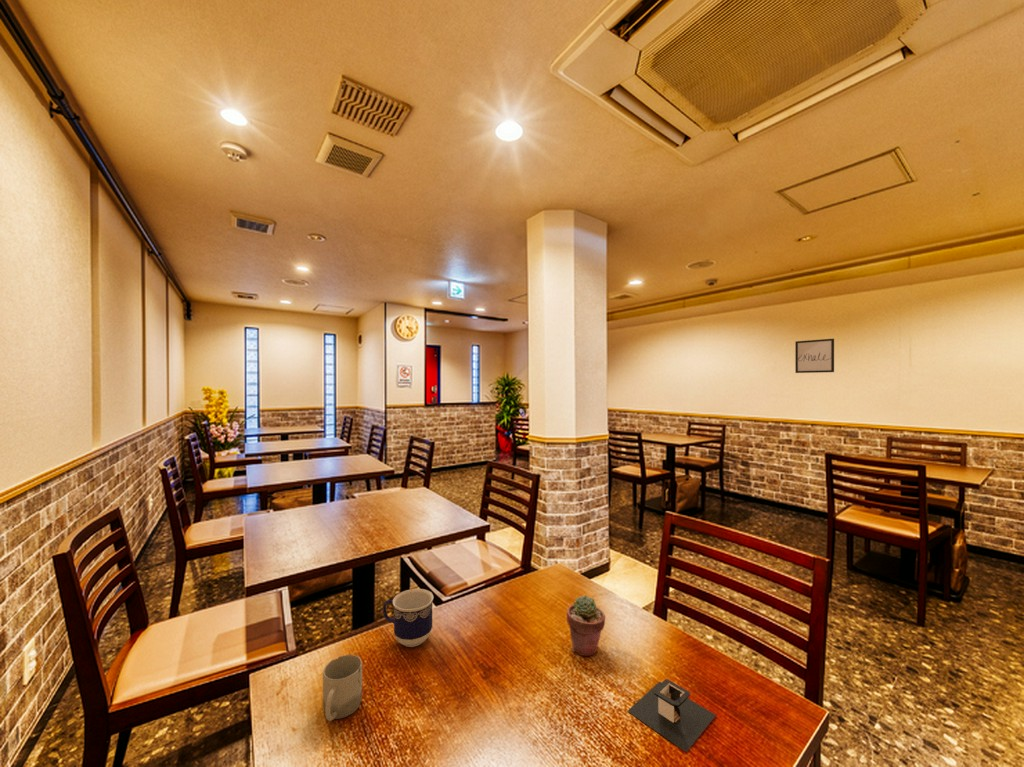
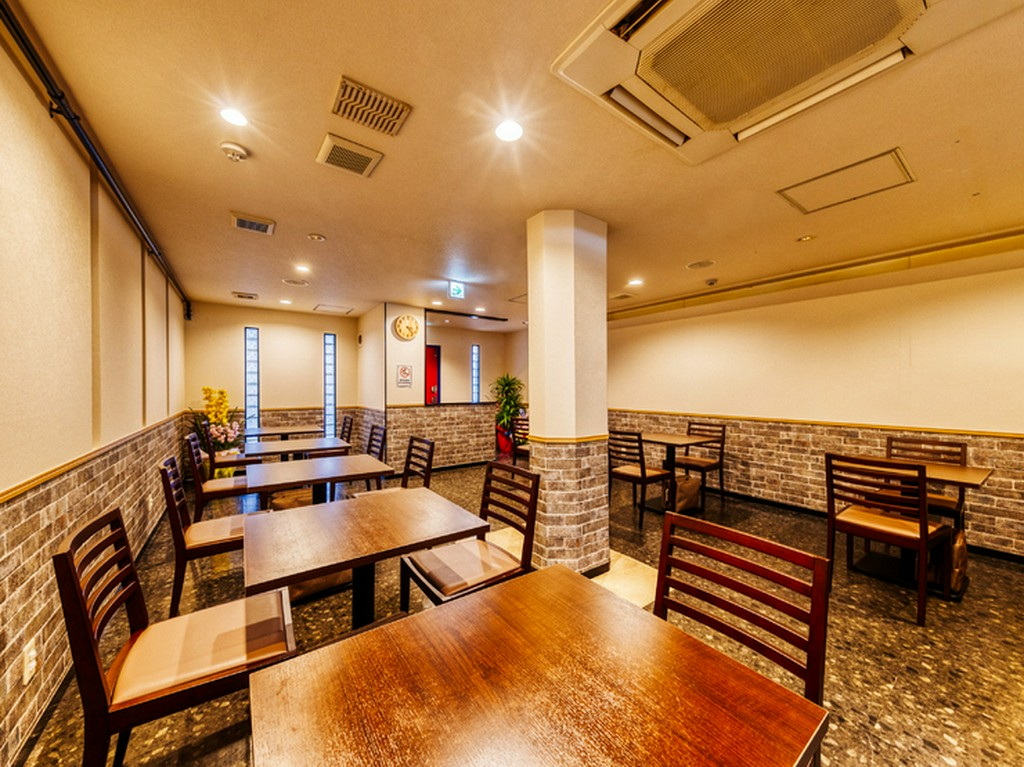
- cup [322,654,363,722]
- potted succulent [566,594,606,657]
- cup [382,588,434,648]
- wall art [794,338,835,374]
- architectural model [627,678,717,753]
